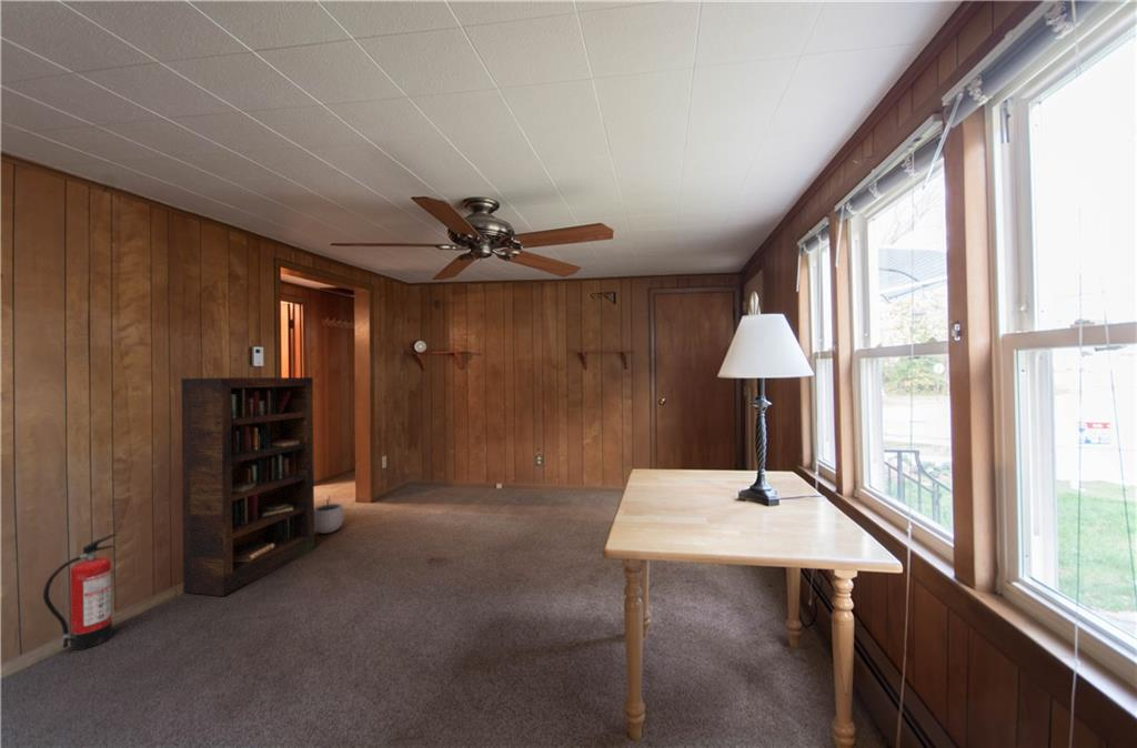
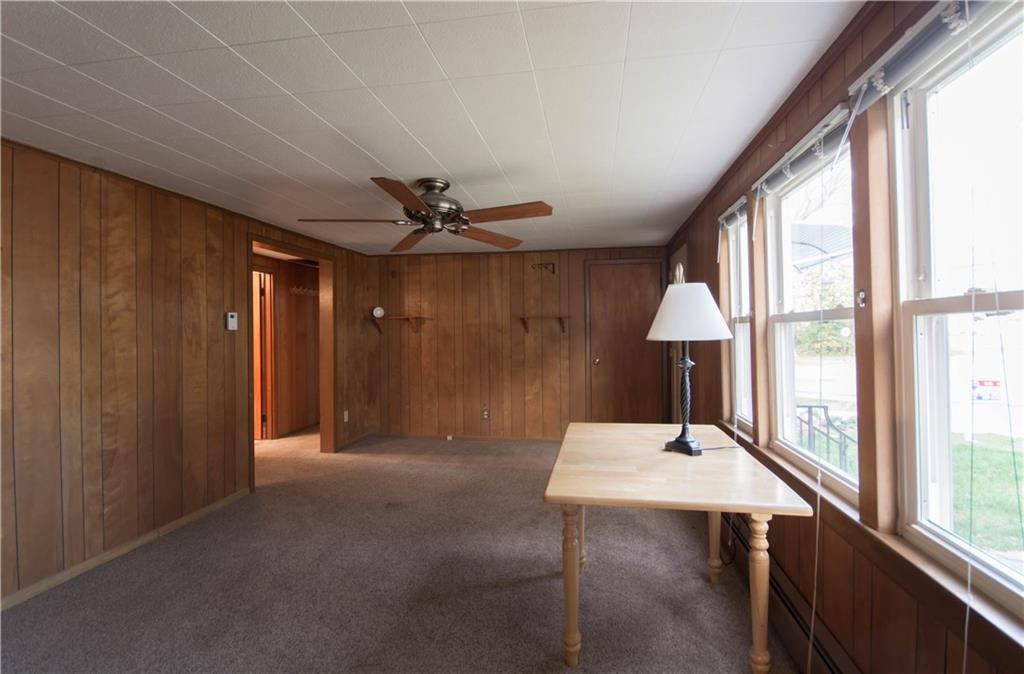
- bookcase [180,376,315,597]
- plant pot [314,496,345,535]
- fire extinguisher [42,533,119,651]
